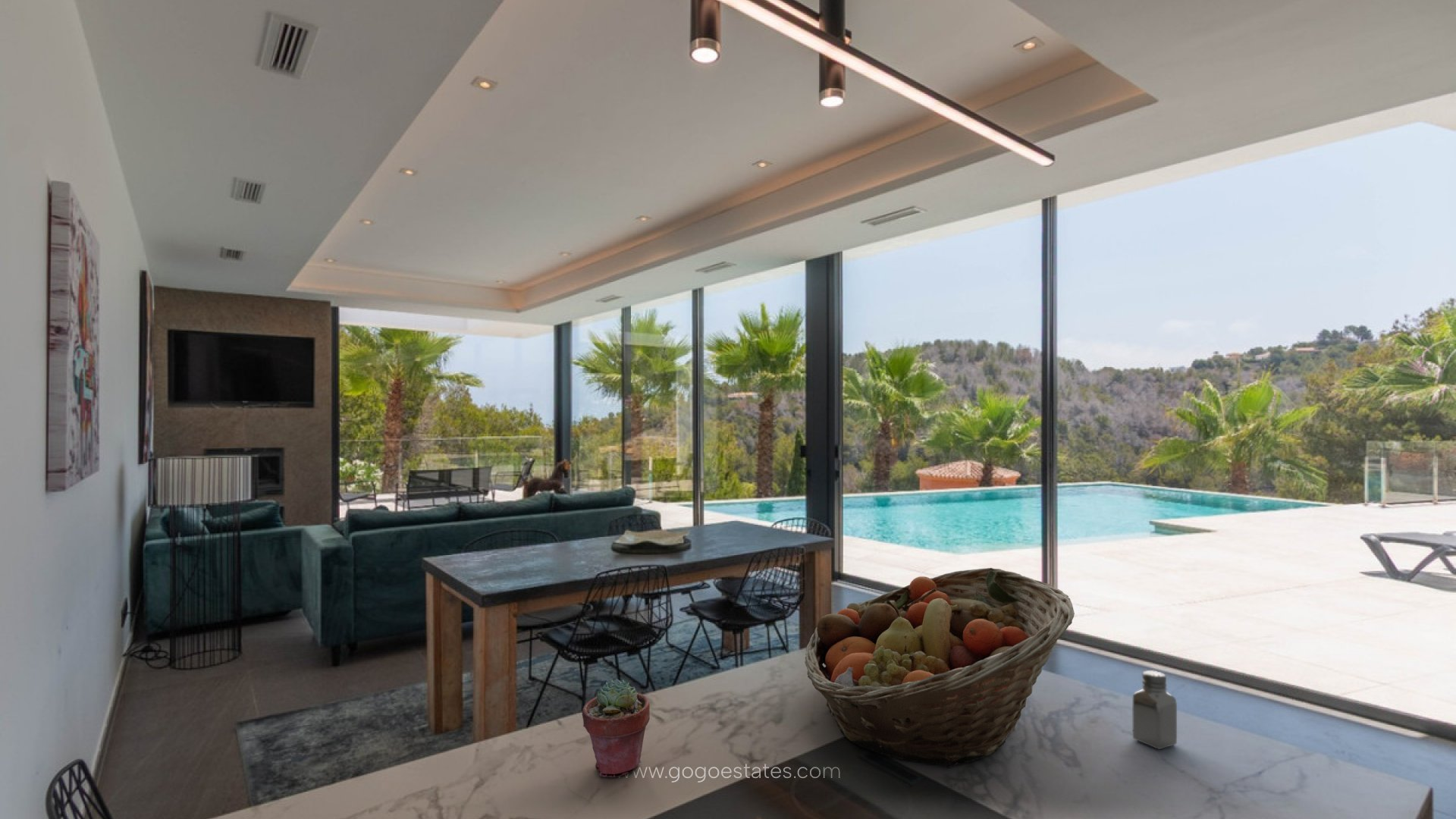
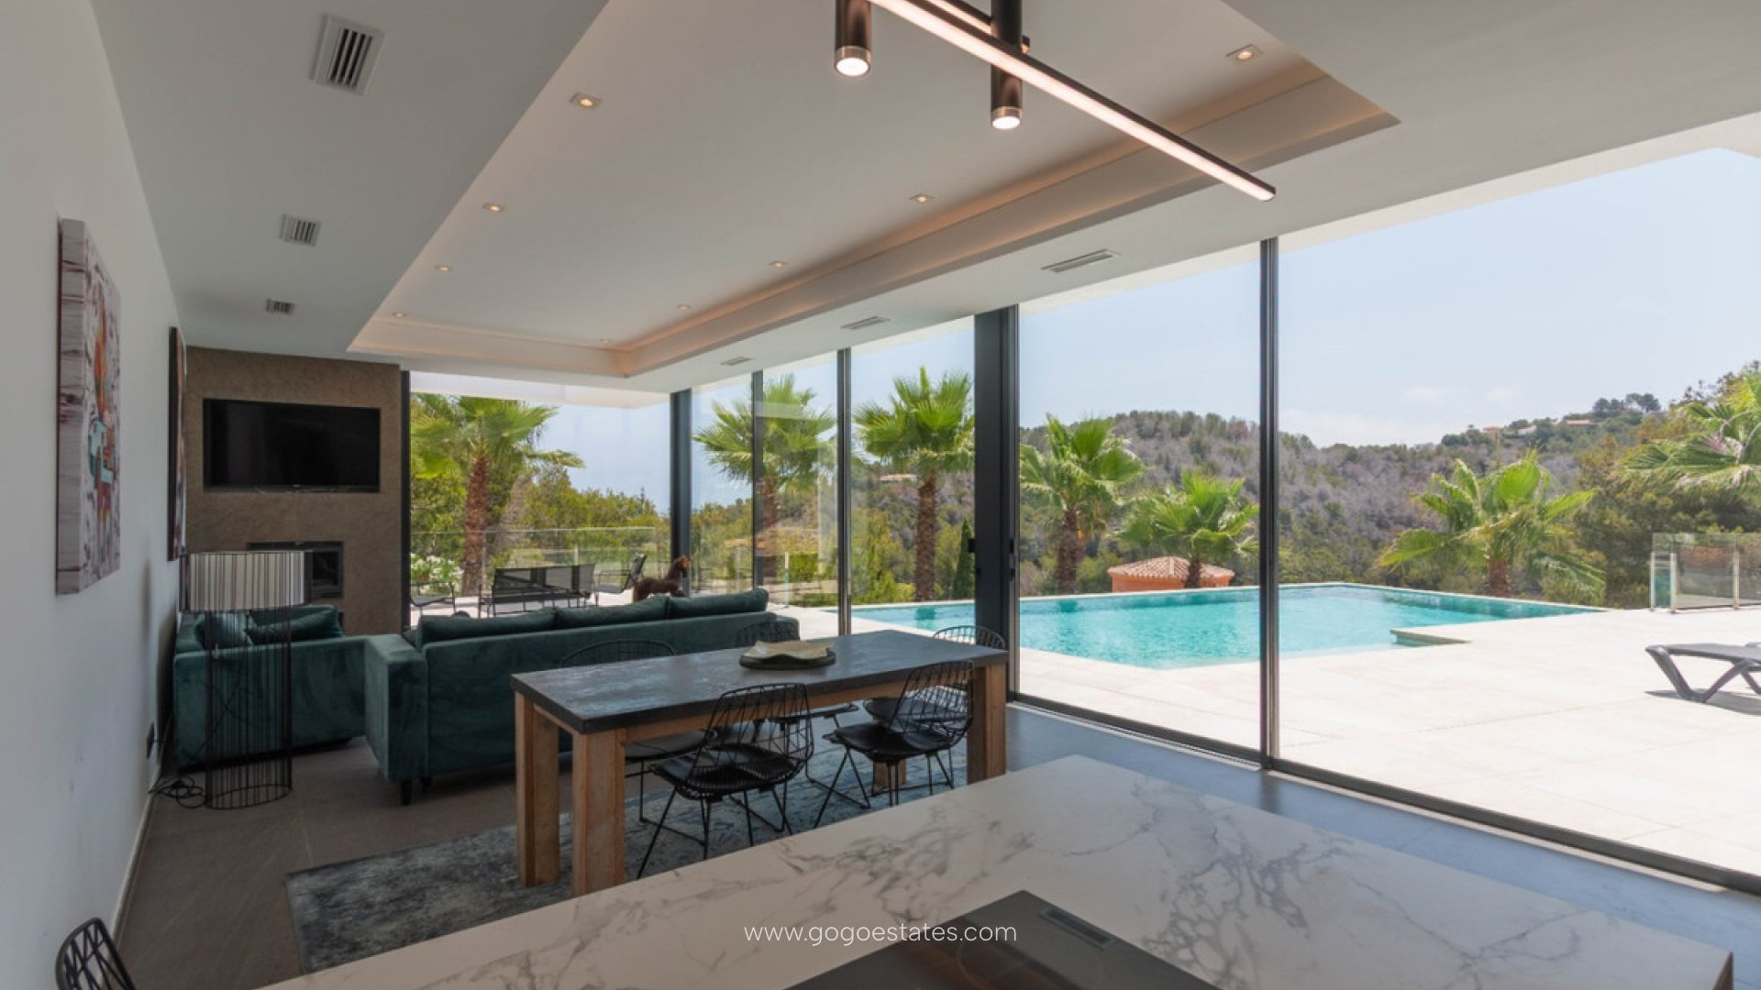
- fruit basket [804,567,1075,769]
- potted succulent [582,679,651,778]
- saltshaker [1131,670,1178,750]
